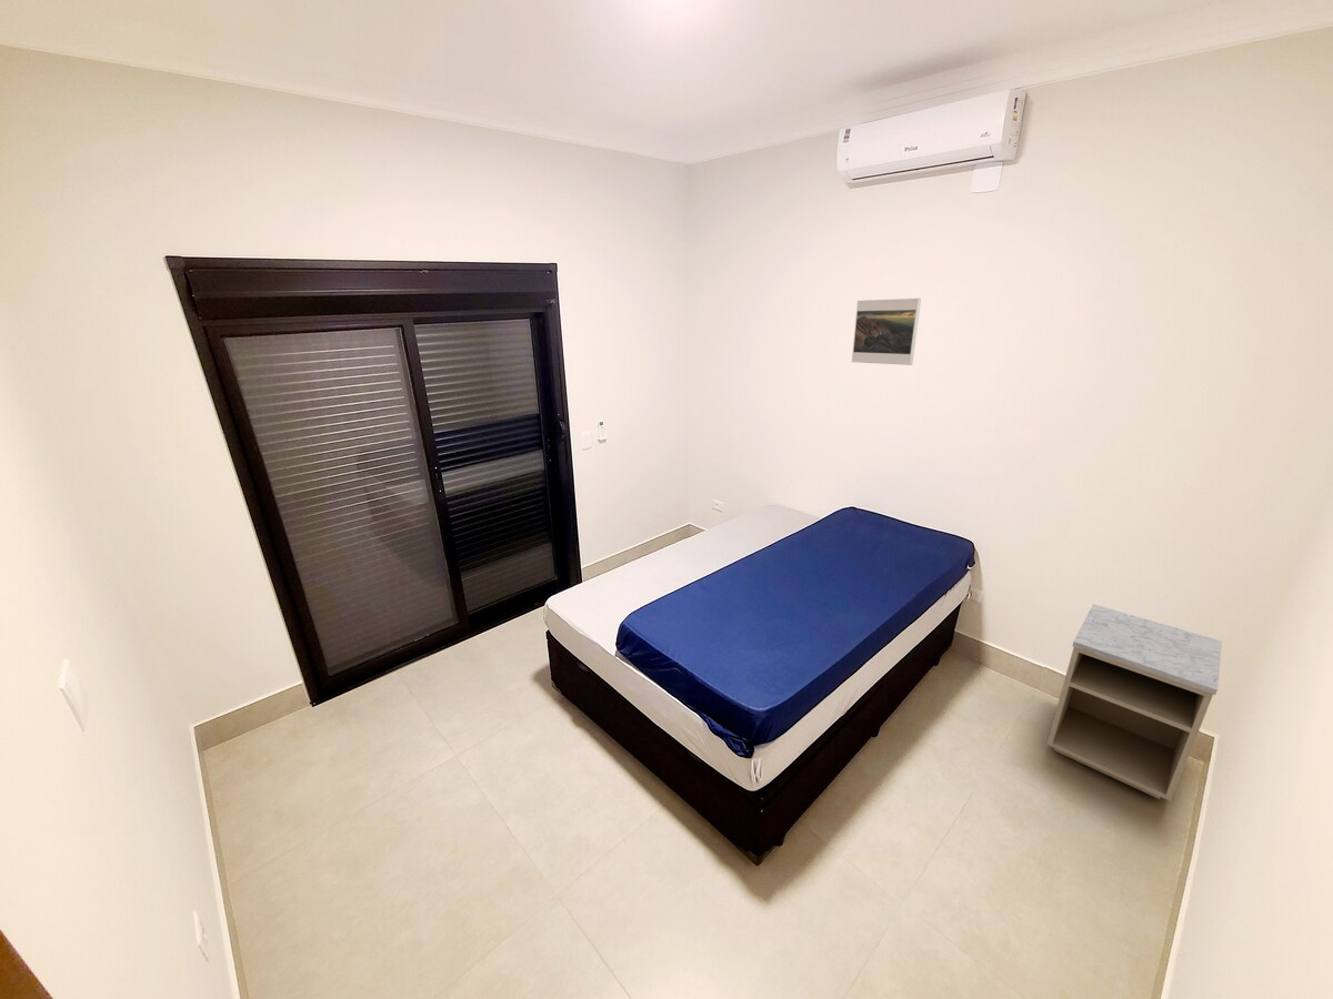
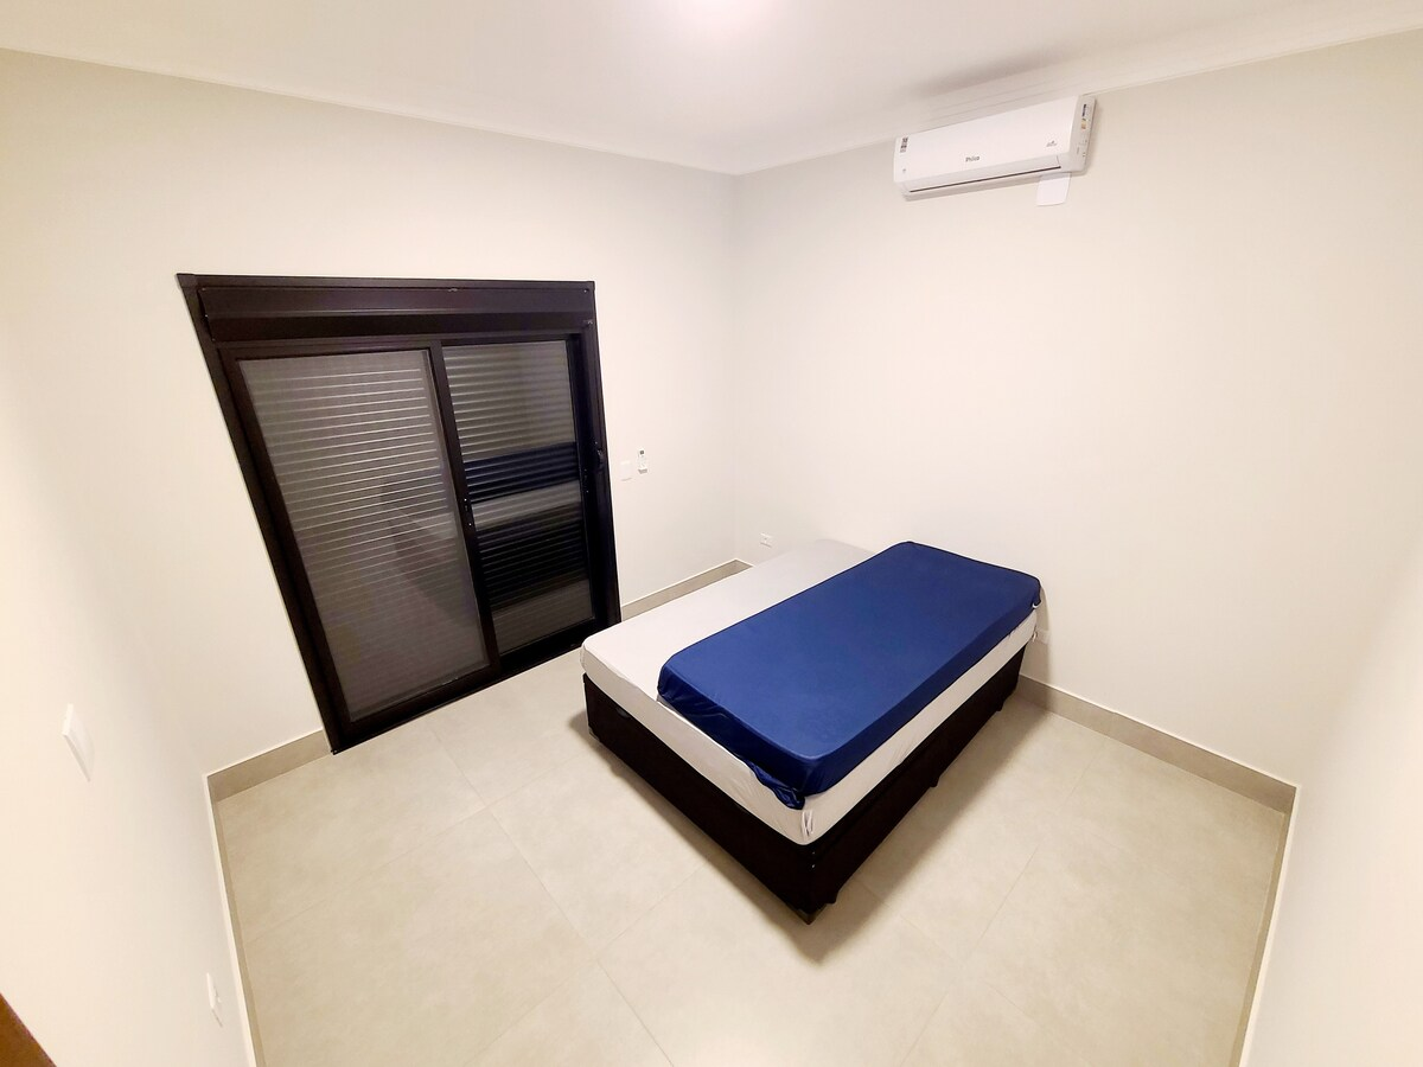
- nightstand [1045,603,1223,803]
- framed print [851,297,922,366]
